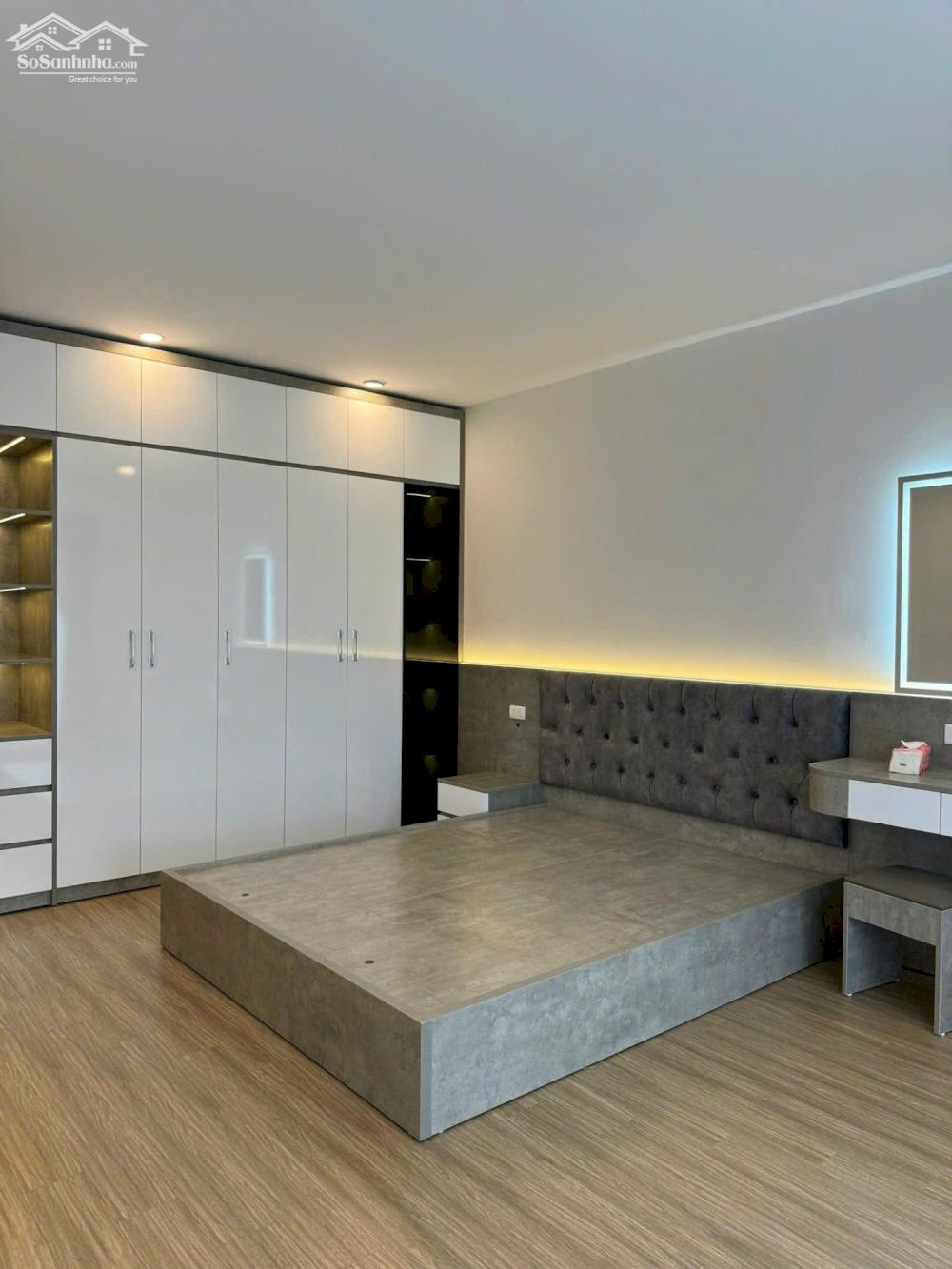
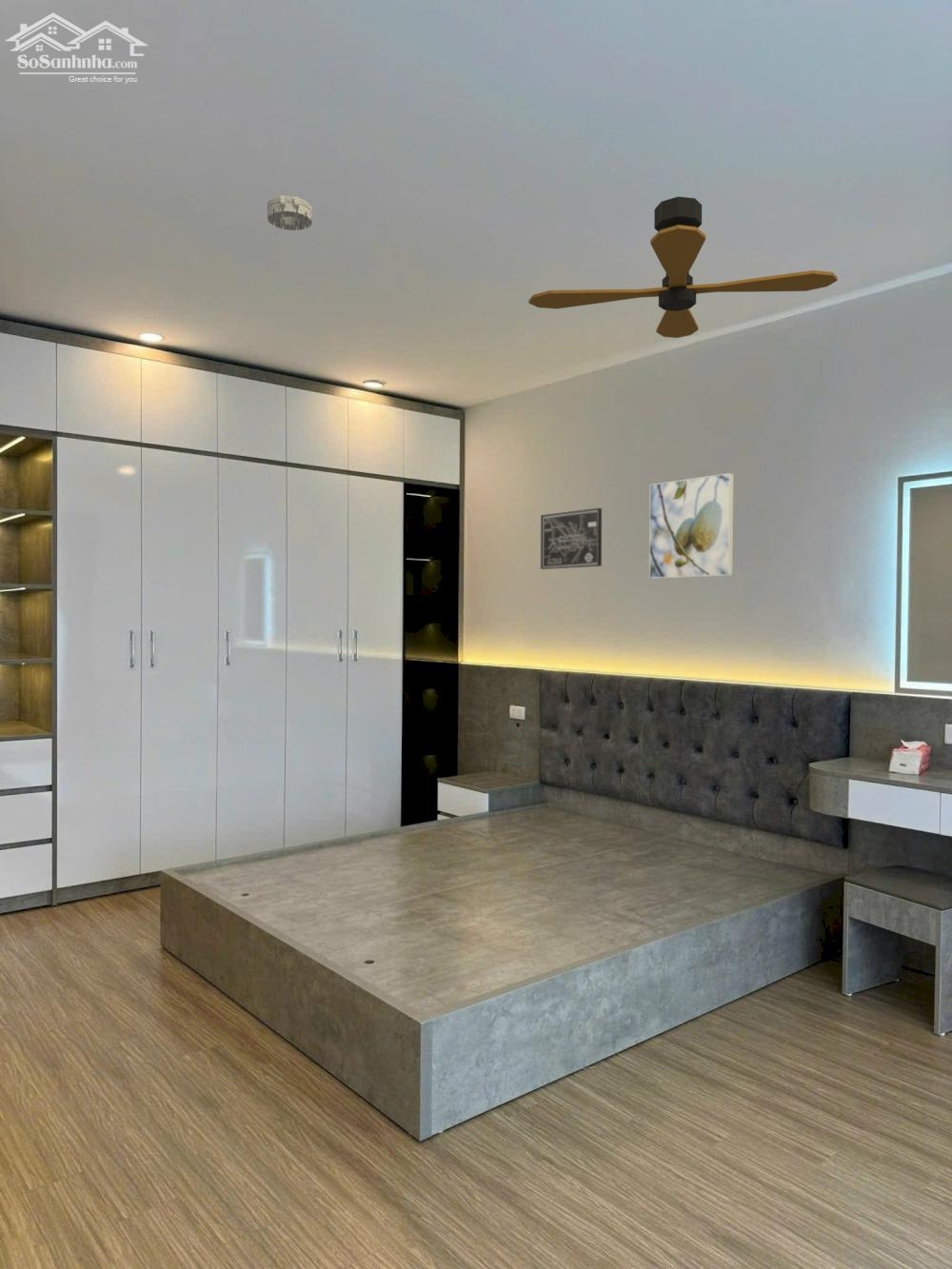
+ smoke detector [267,194,313,231]
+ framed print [648,472,735,580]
+ ceiling fan [527,196,839,339]
+ wall art [540,507,603,570]
